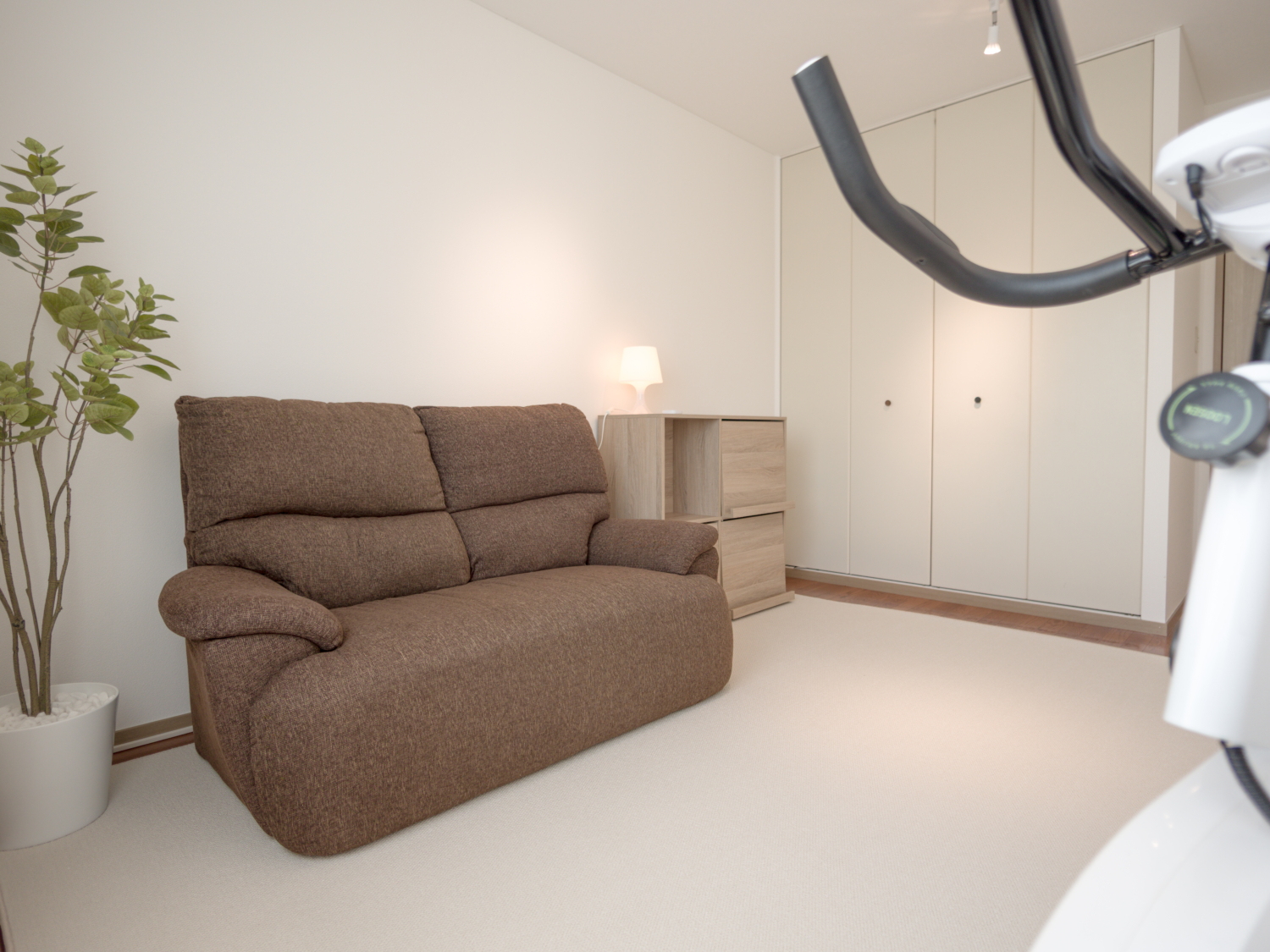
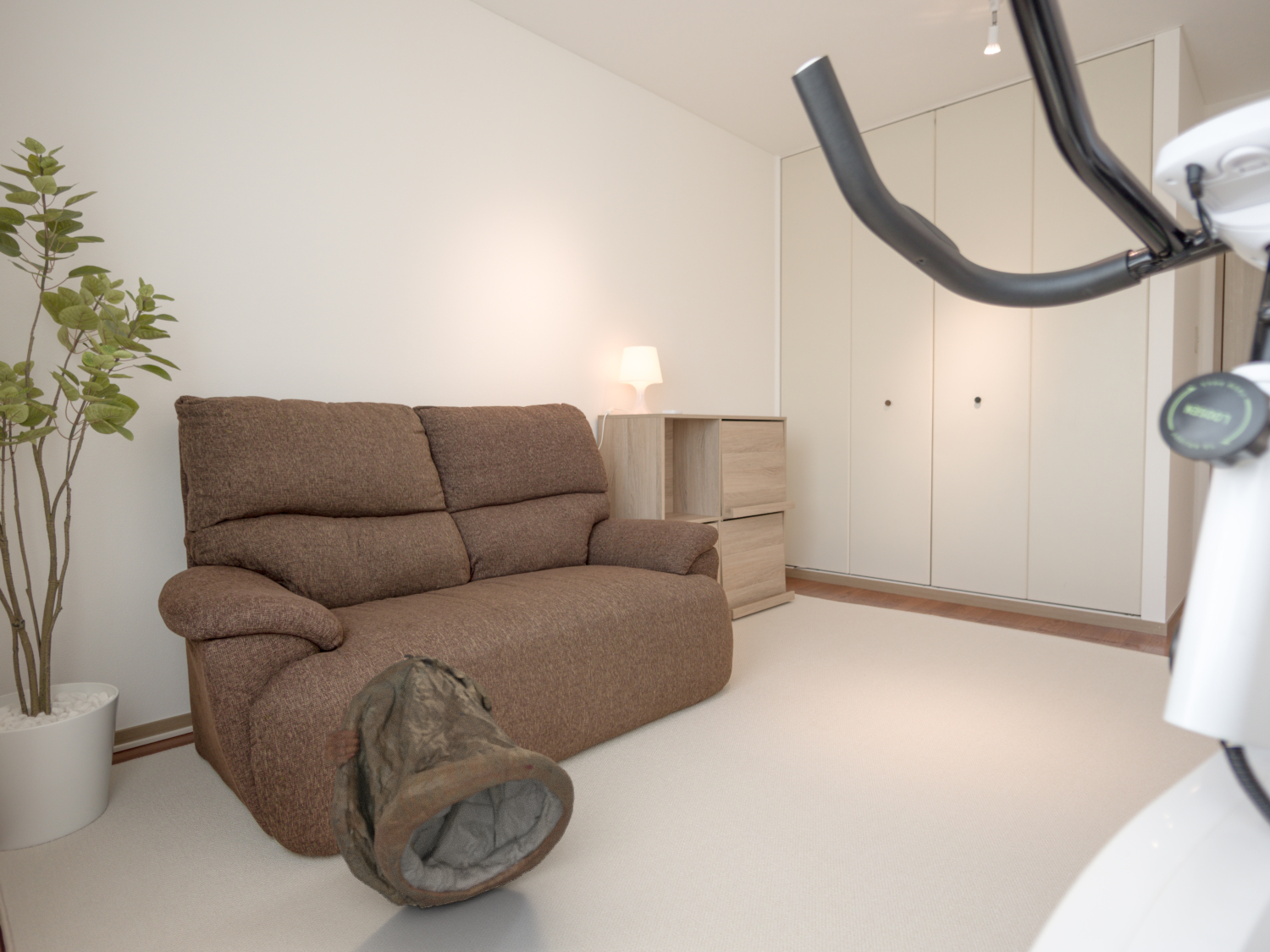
+ bag [323,653,575,910]
